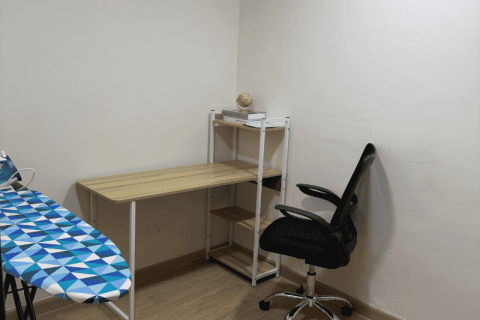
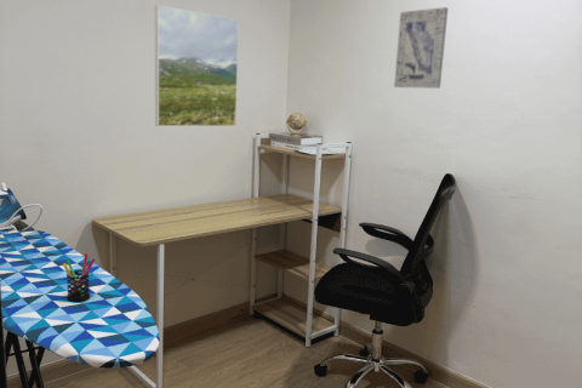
+ pen holder [62,252,96,302]
+ wall art [393,6,449,90]
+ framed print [154,4,240,127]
